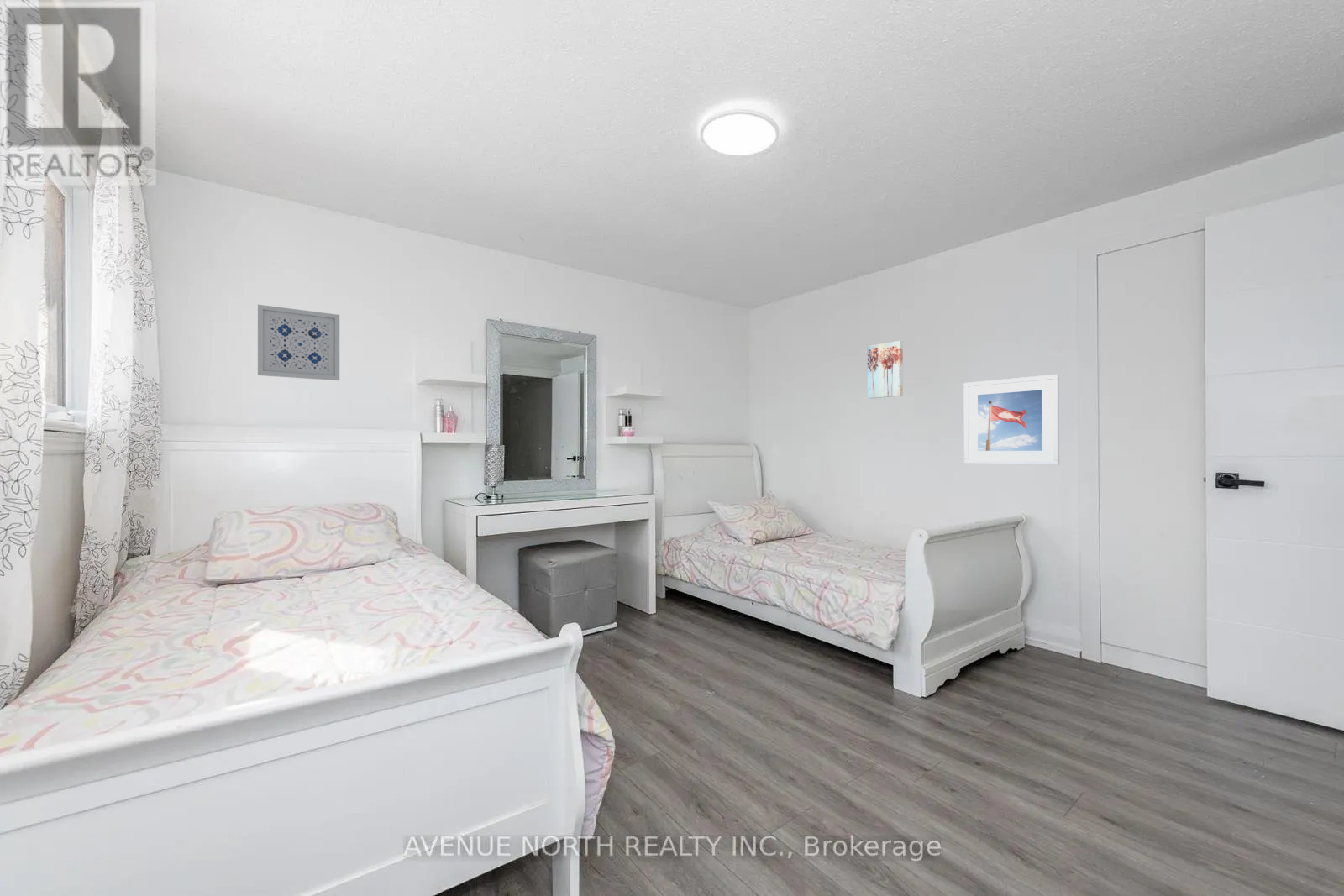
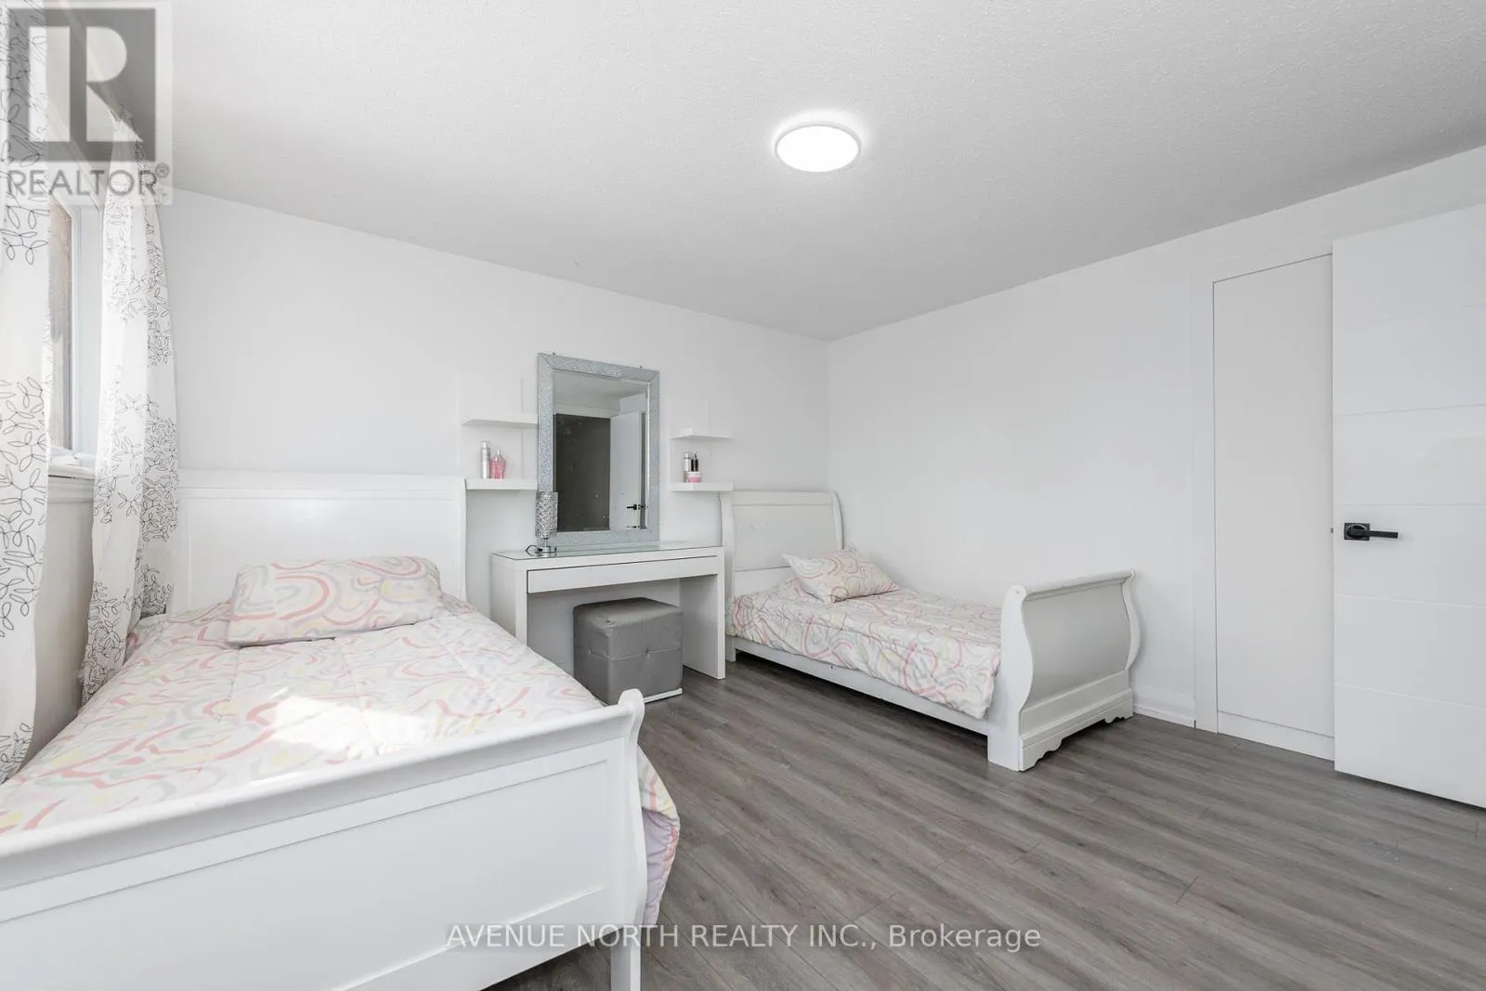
- wall art [867,340,904,400]
- wall art [257,304,340,381]
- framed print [963,374,1060,466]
